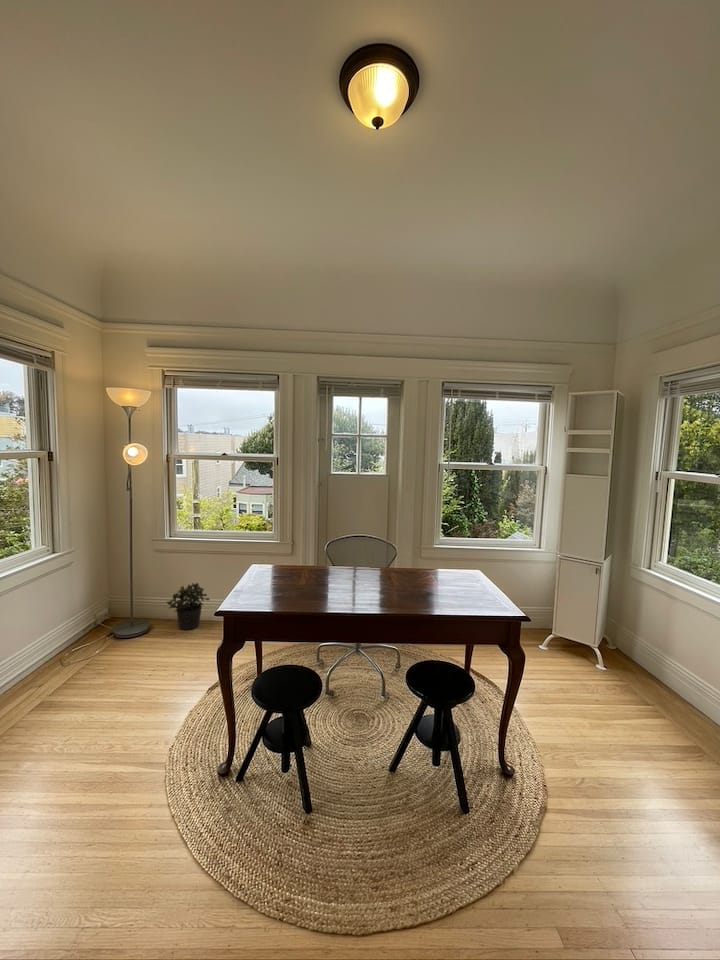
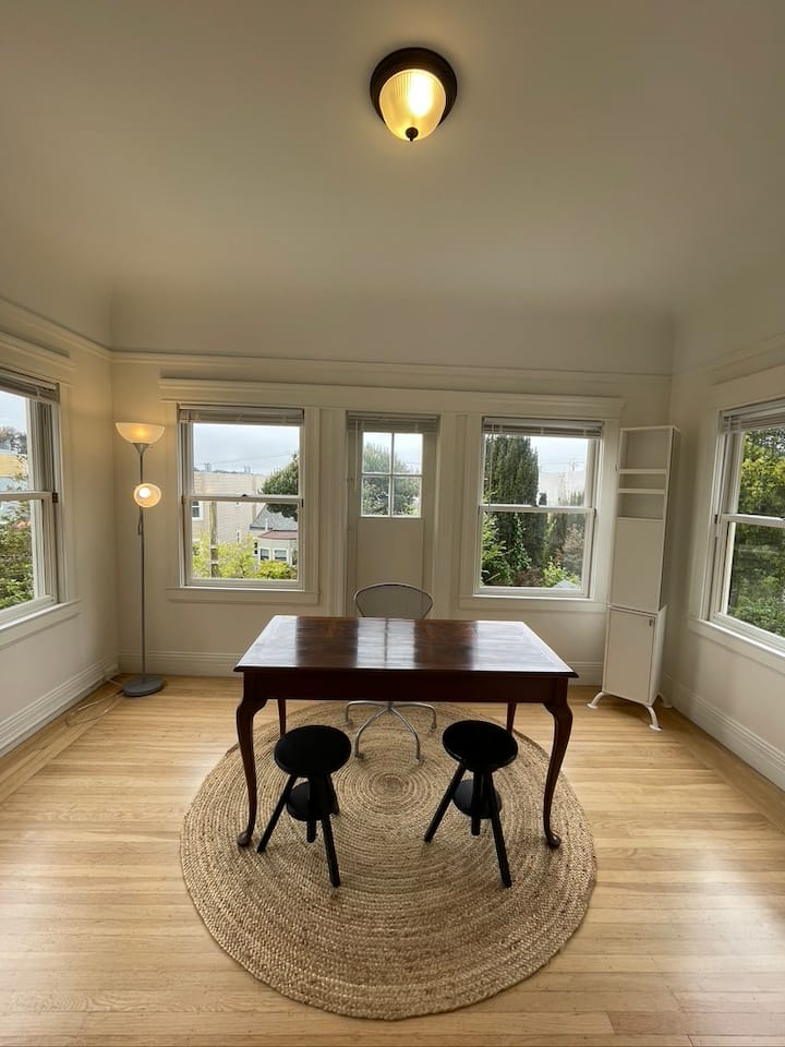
- potted plant [165,582,210,631]
